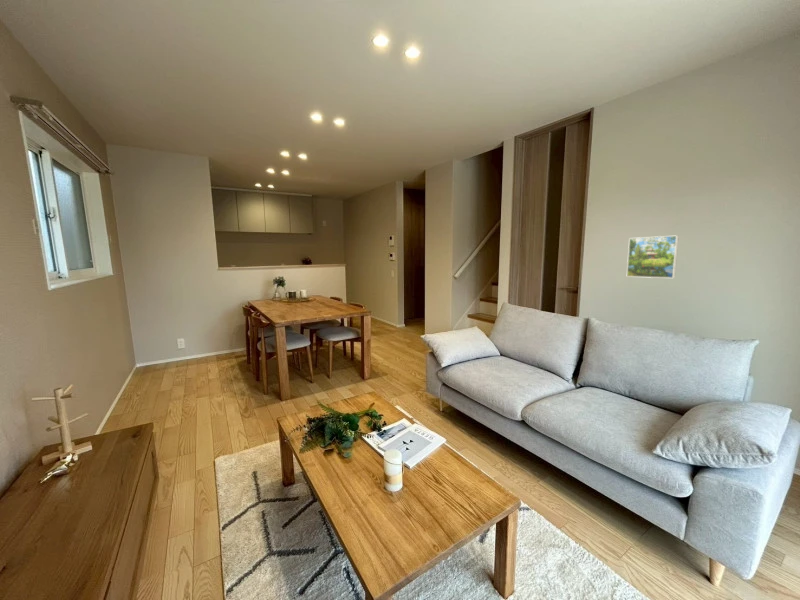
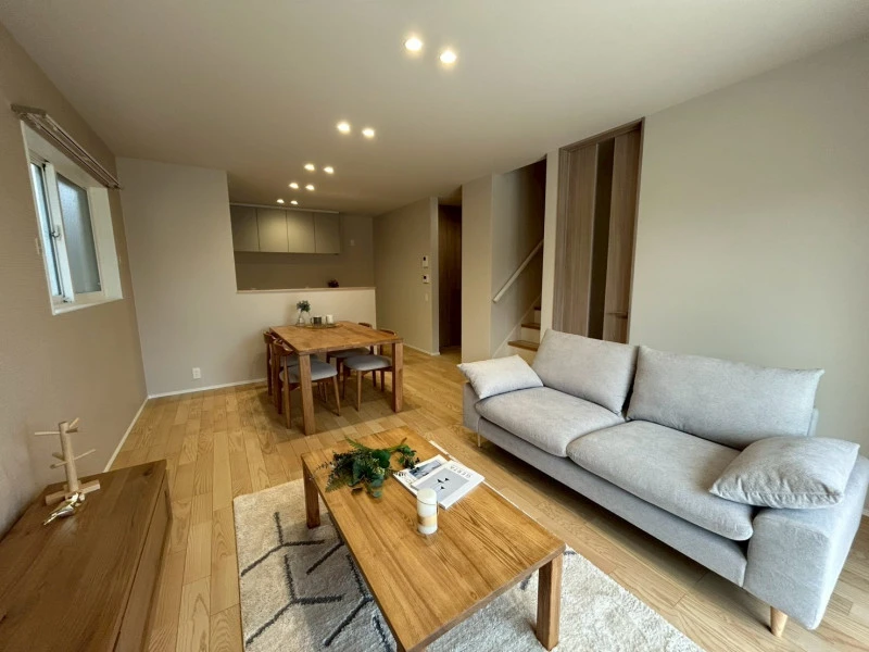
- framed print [626,234,680,279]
